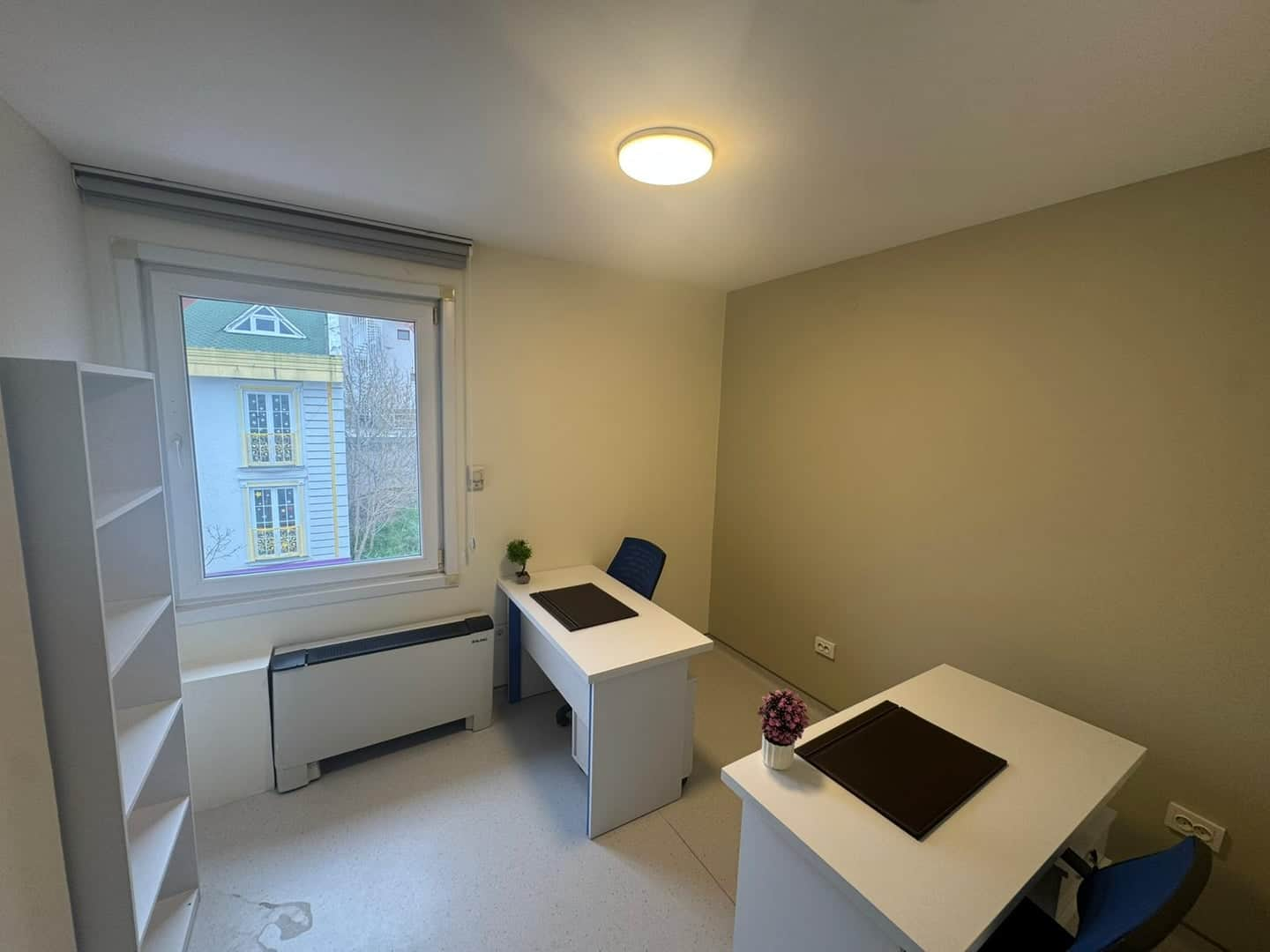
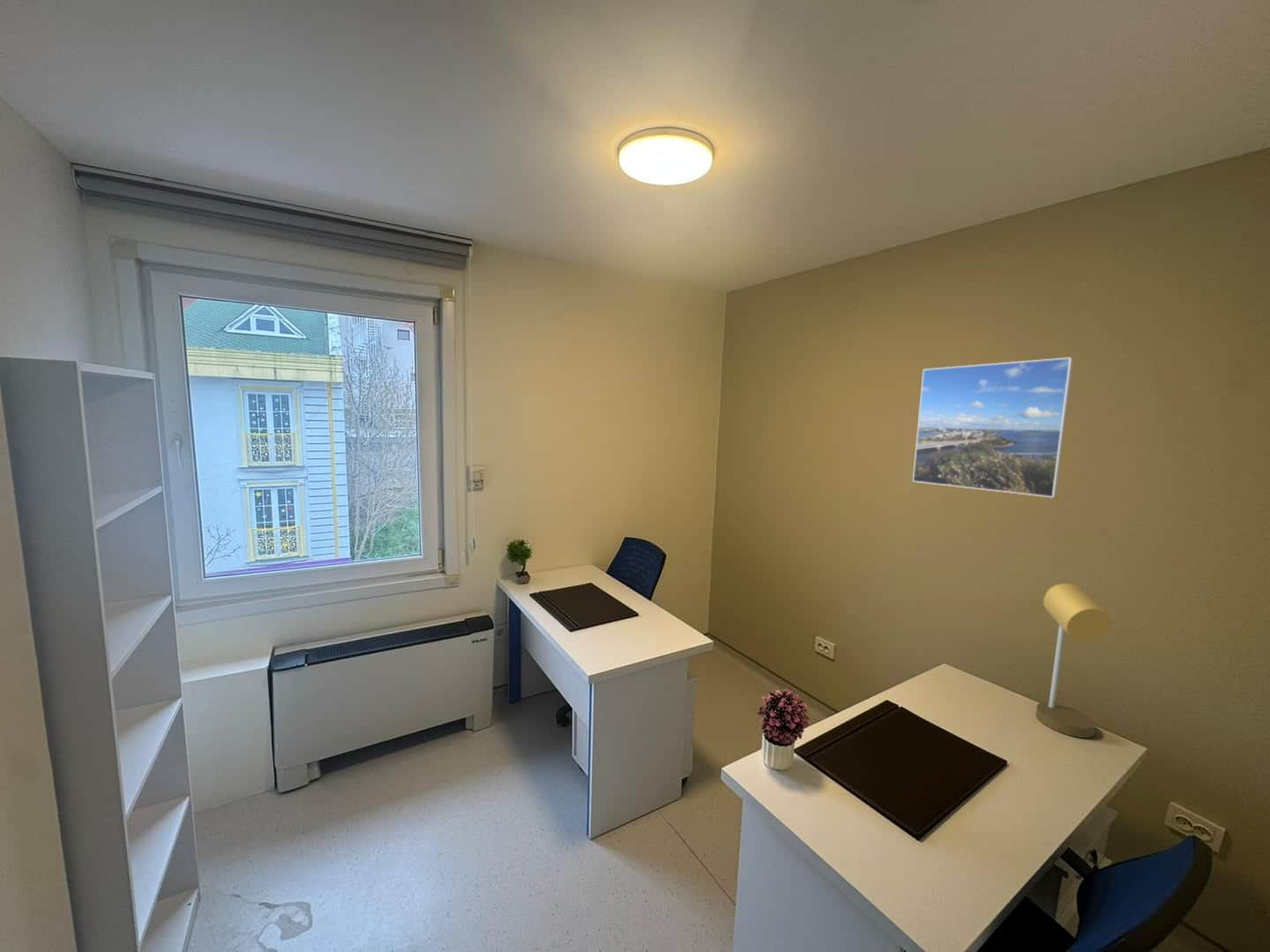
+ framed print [912,356,1075,499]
+ desk lamp [1035,583,1112,739]
